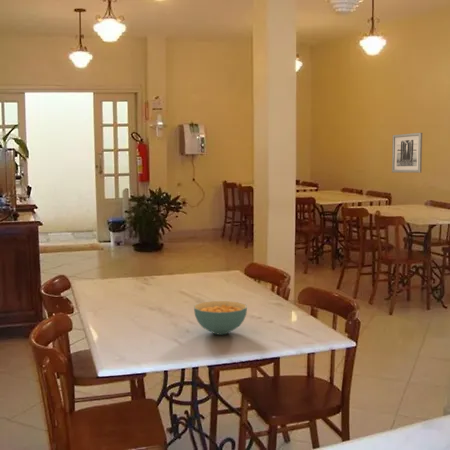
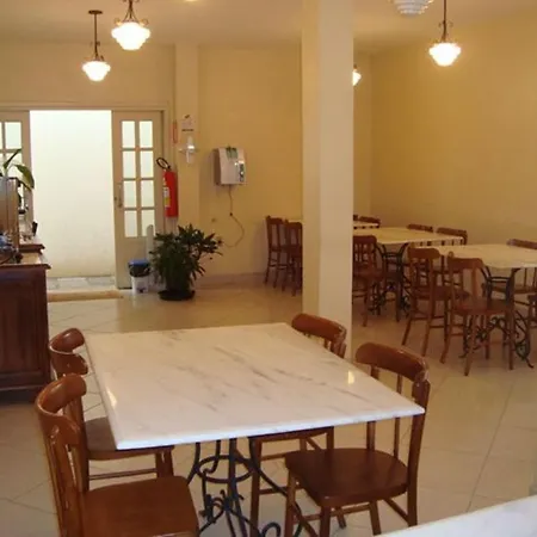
- cereal bowl [193,300,248,335]
- wall art [391,132,423,174]
